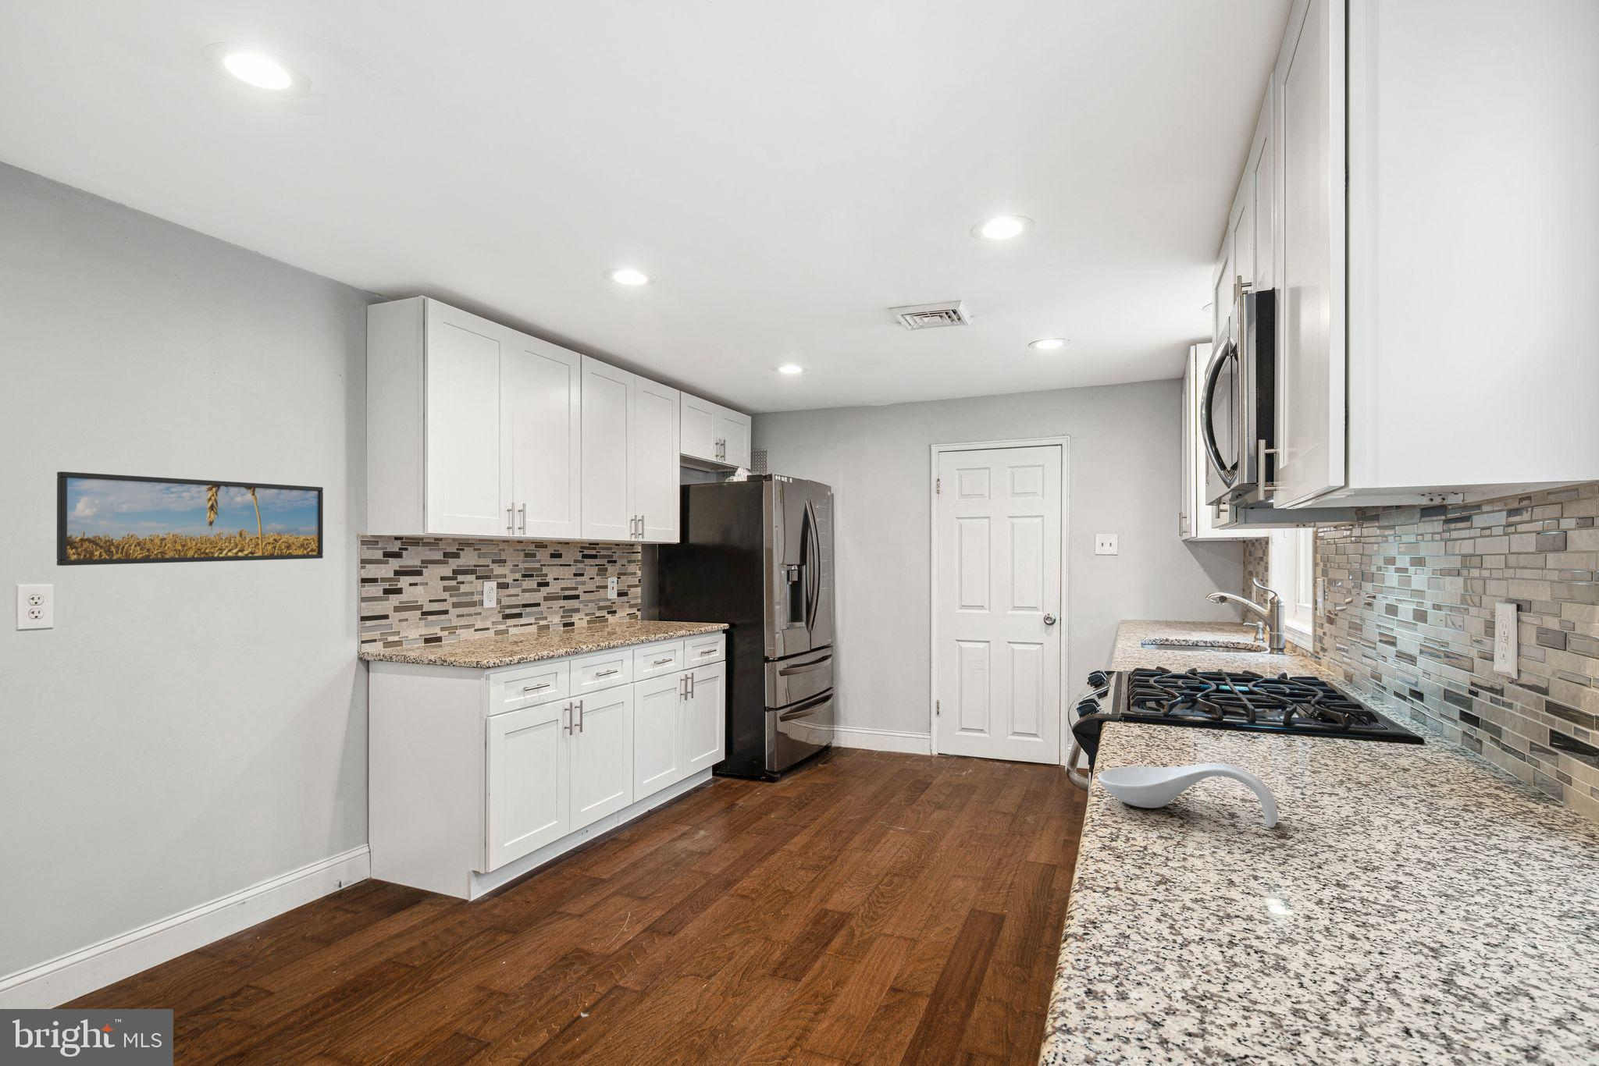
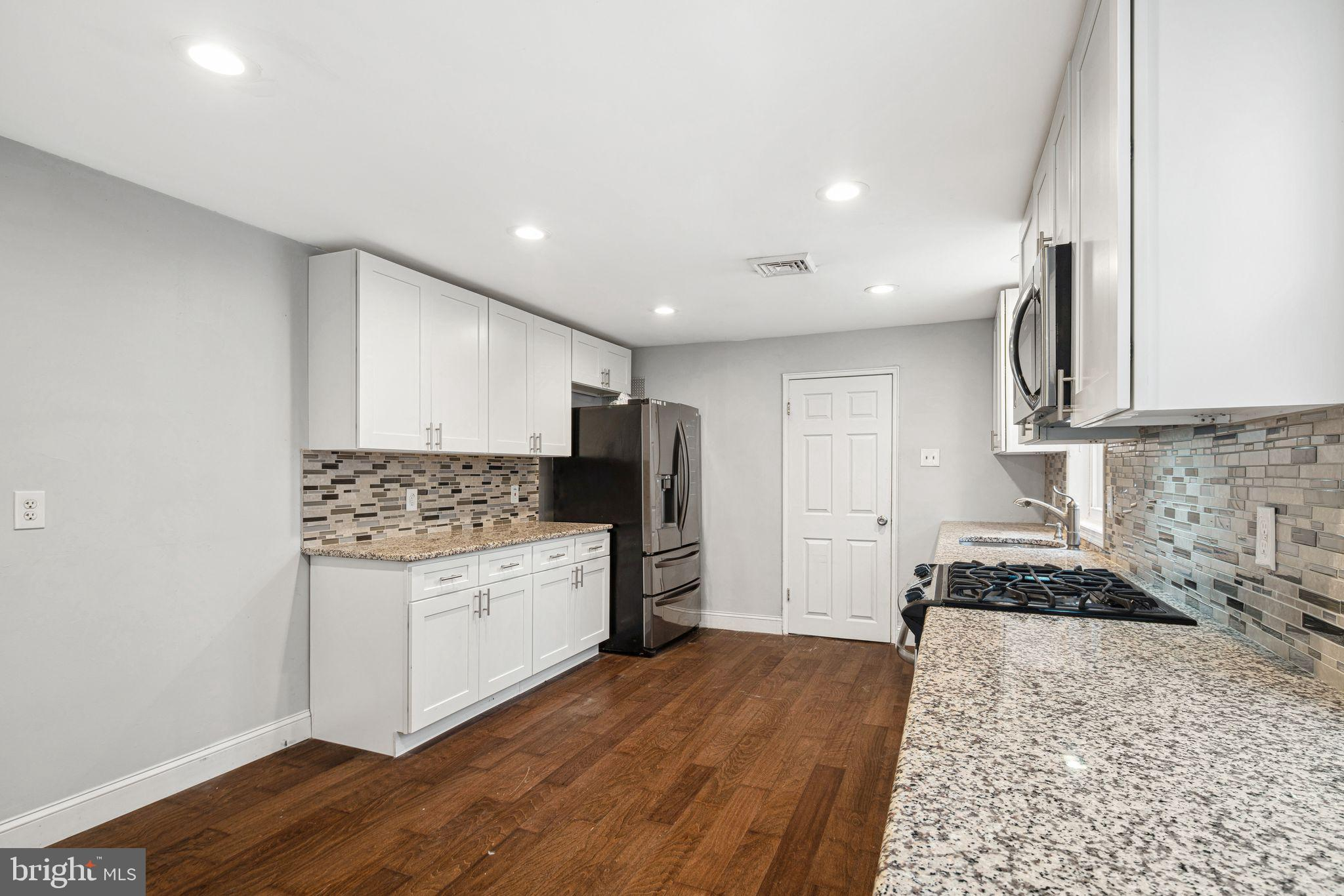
- spoon rest [1097,763,1279,828]
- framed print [56,471,324,566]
